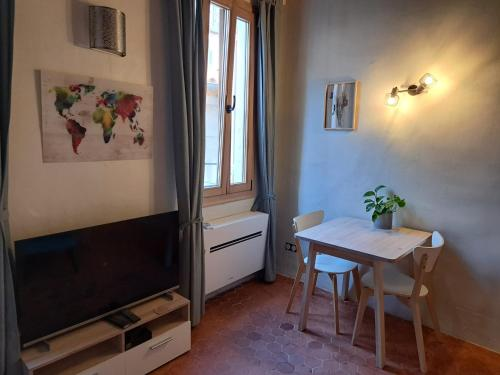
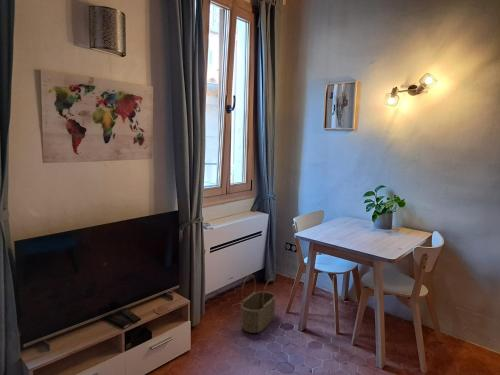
+ wicker basket [240,274,277,334]
